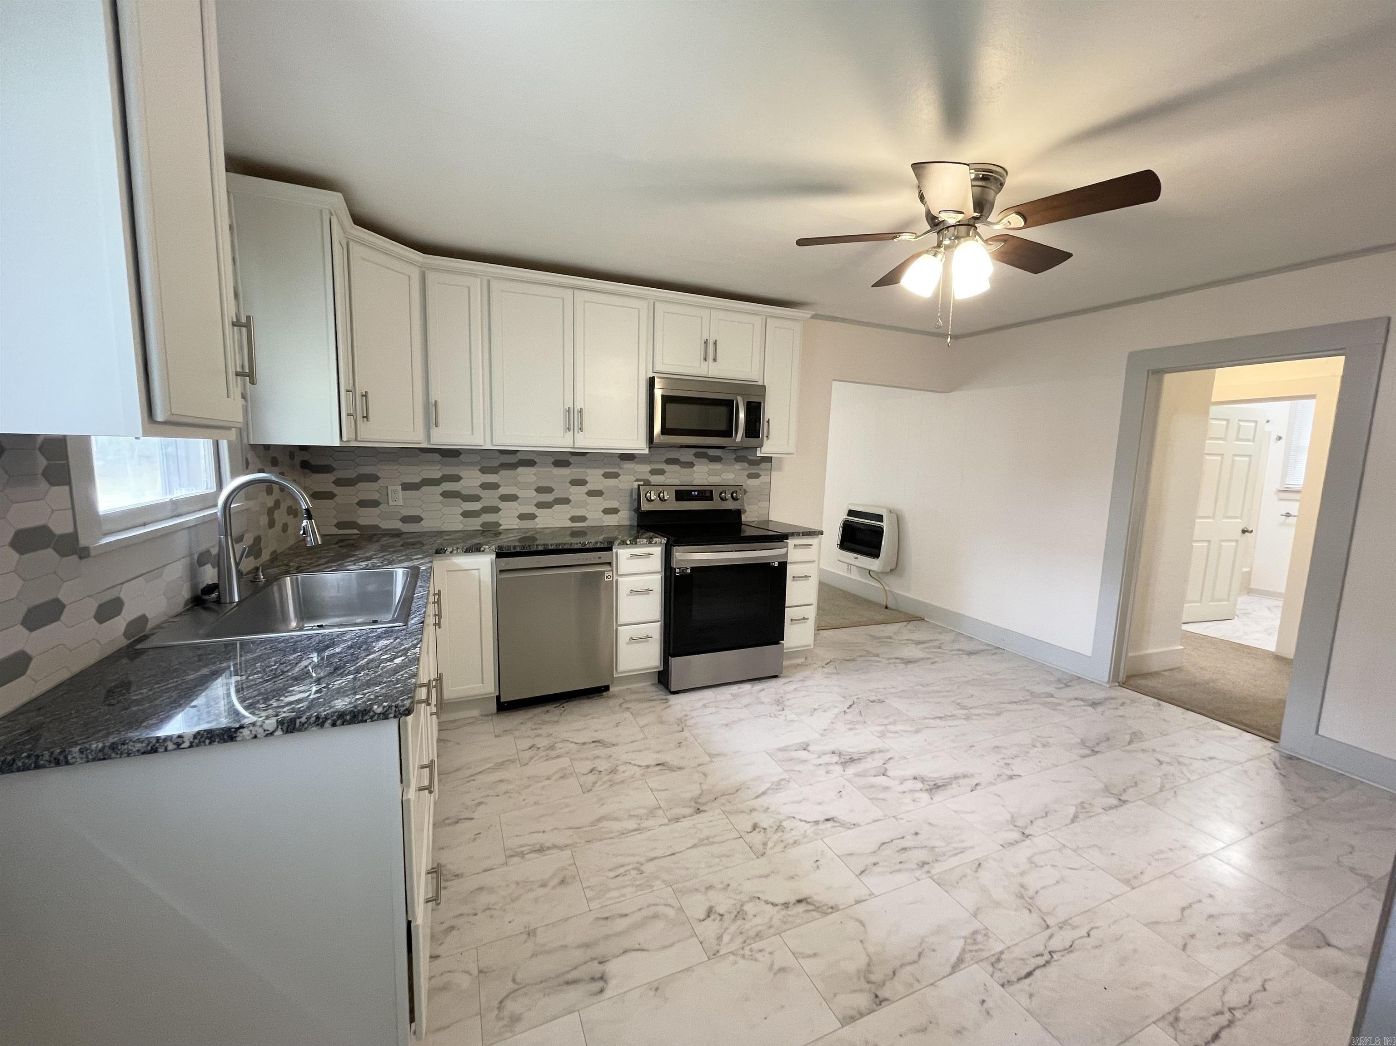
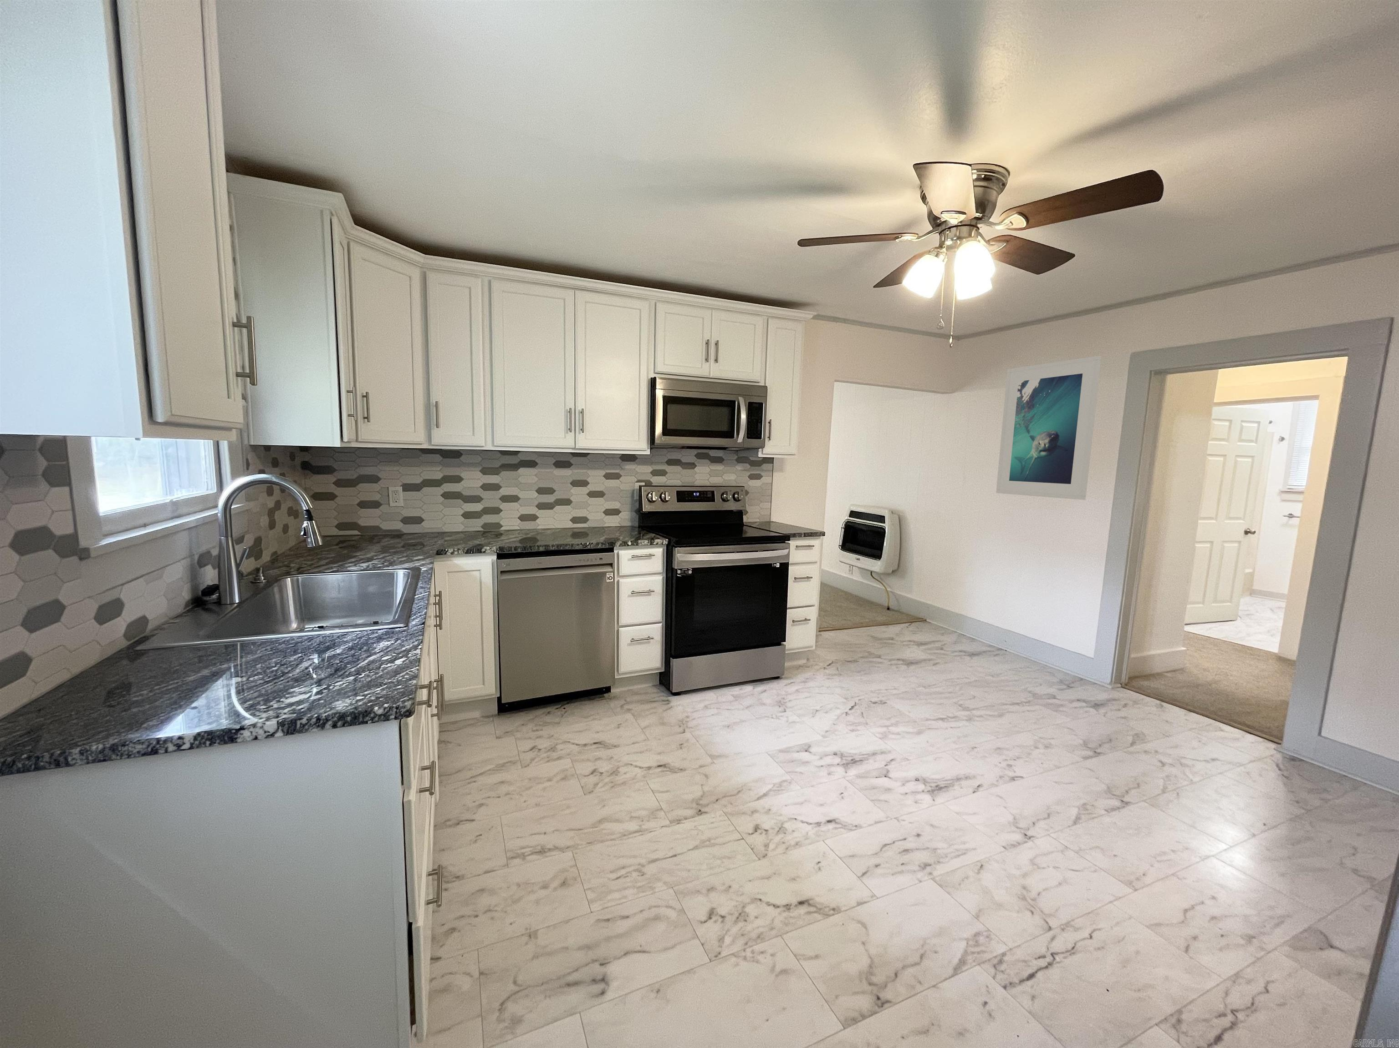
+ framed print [996,356,1102,501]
